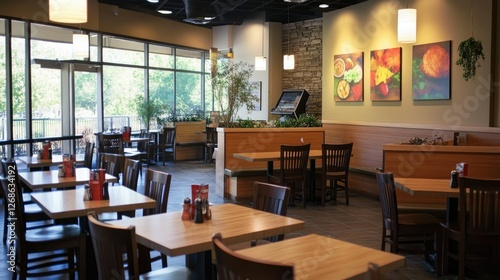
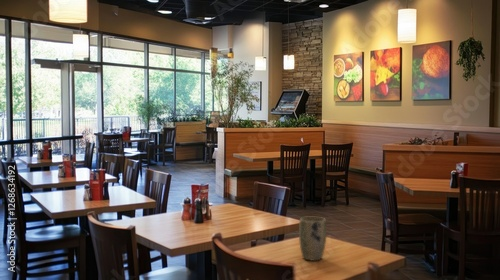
+ plant pot [298,216,327,262]
